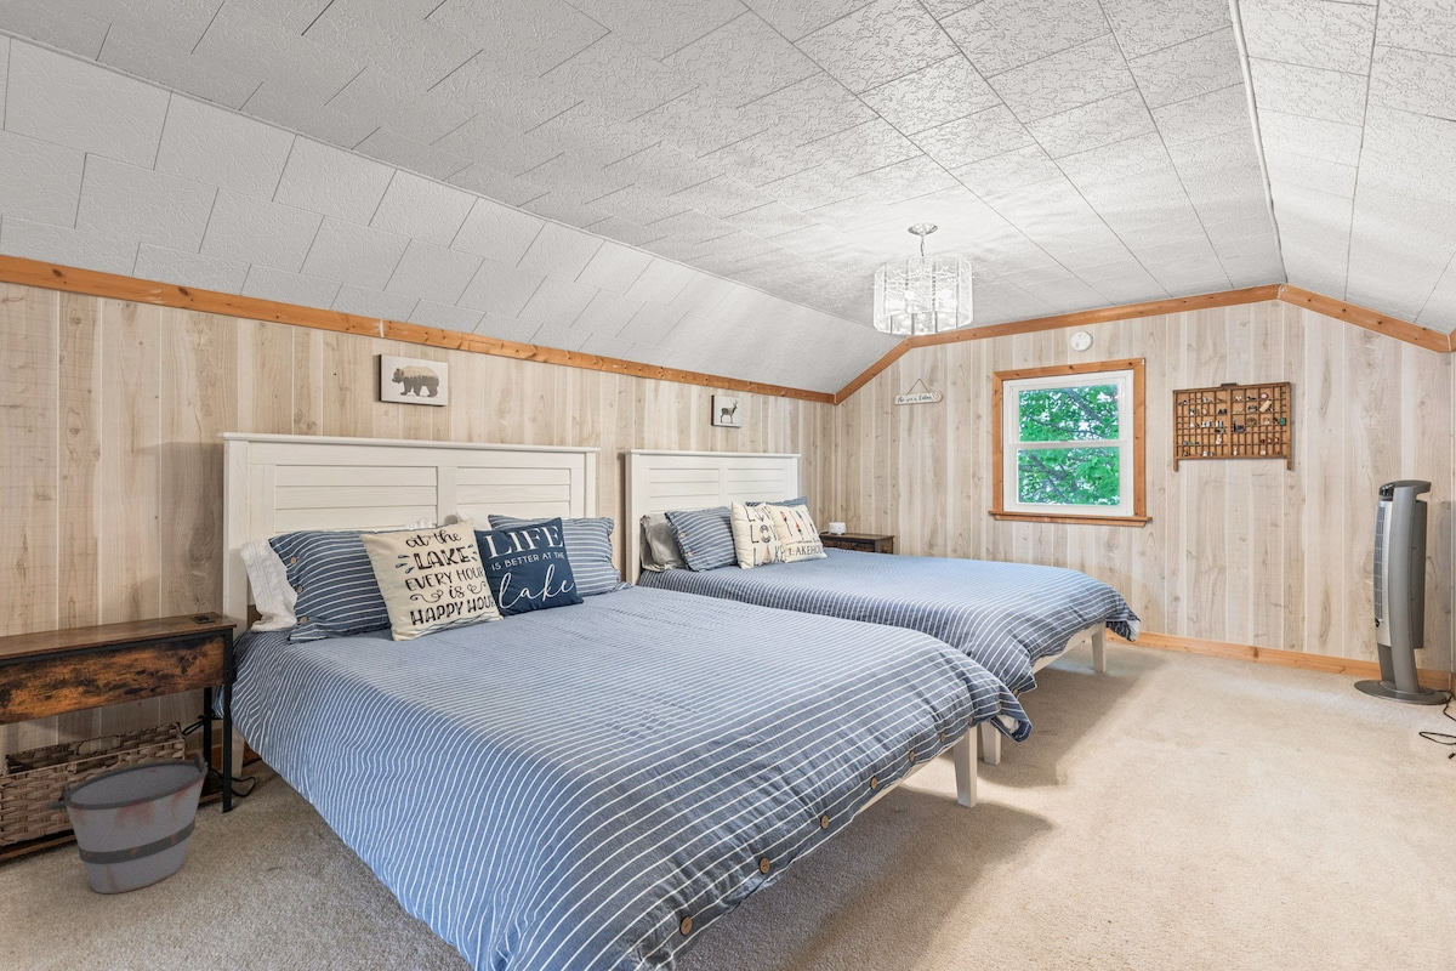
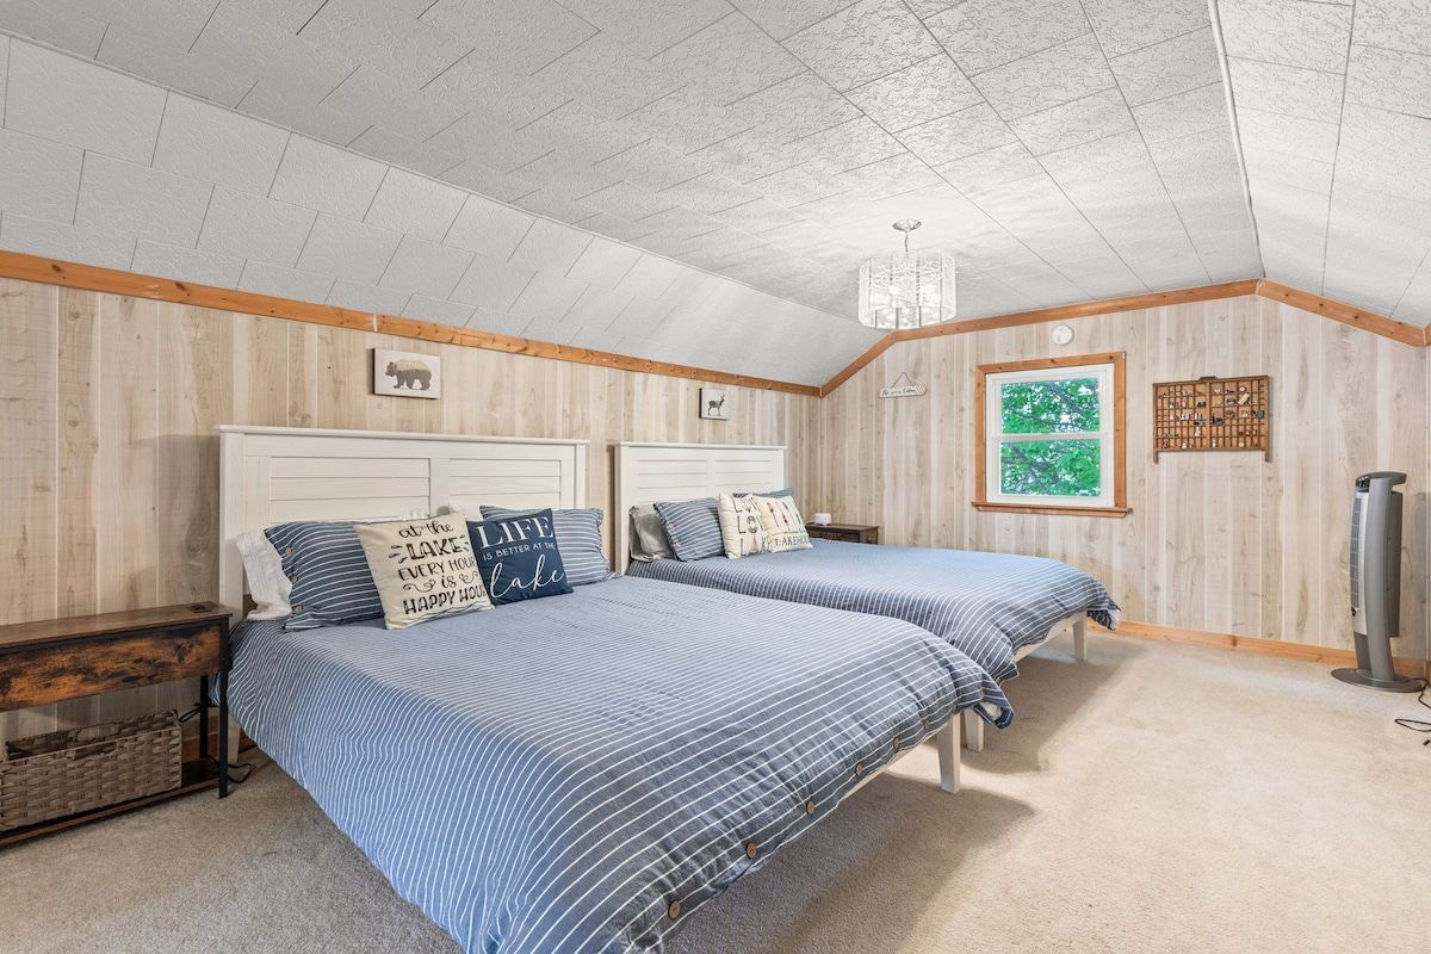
- bucket [45,750,209,895]
